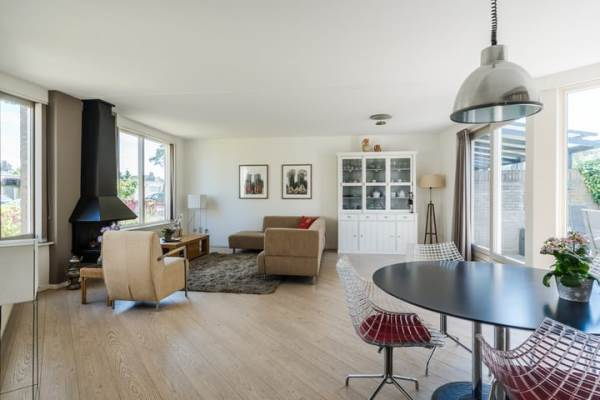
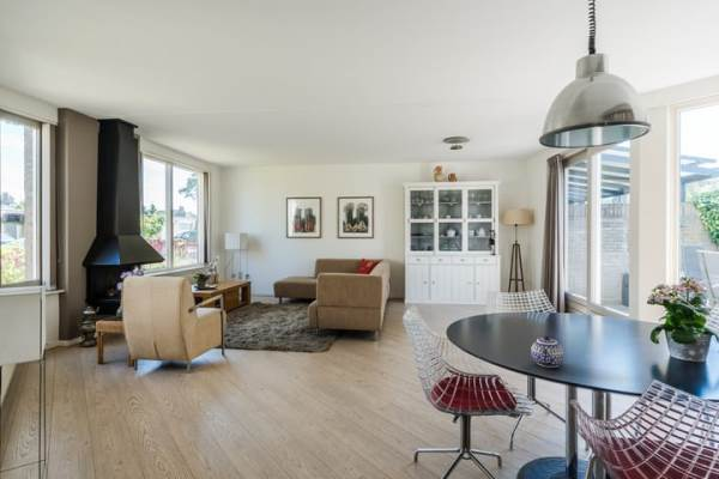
+ teapot [530,334,564,369]
